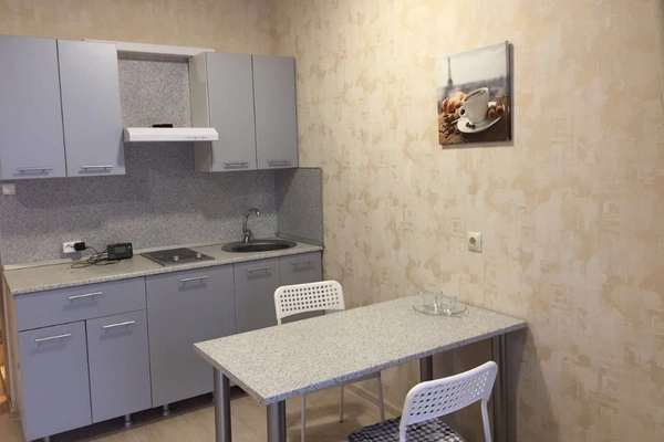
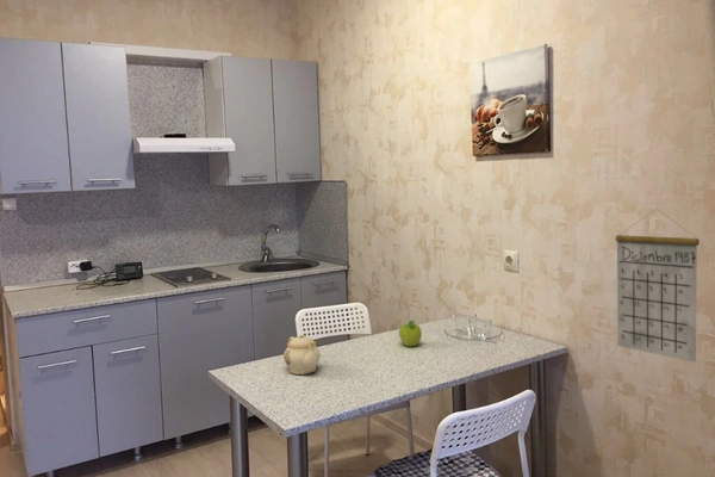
+ calendar [614,207,701,364]
+ teapot [282,333,322,376]
+ fruit [398,320,423,347]
